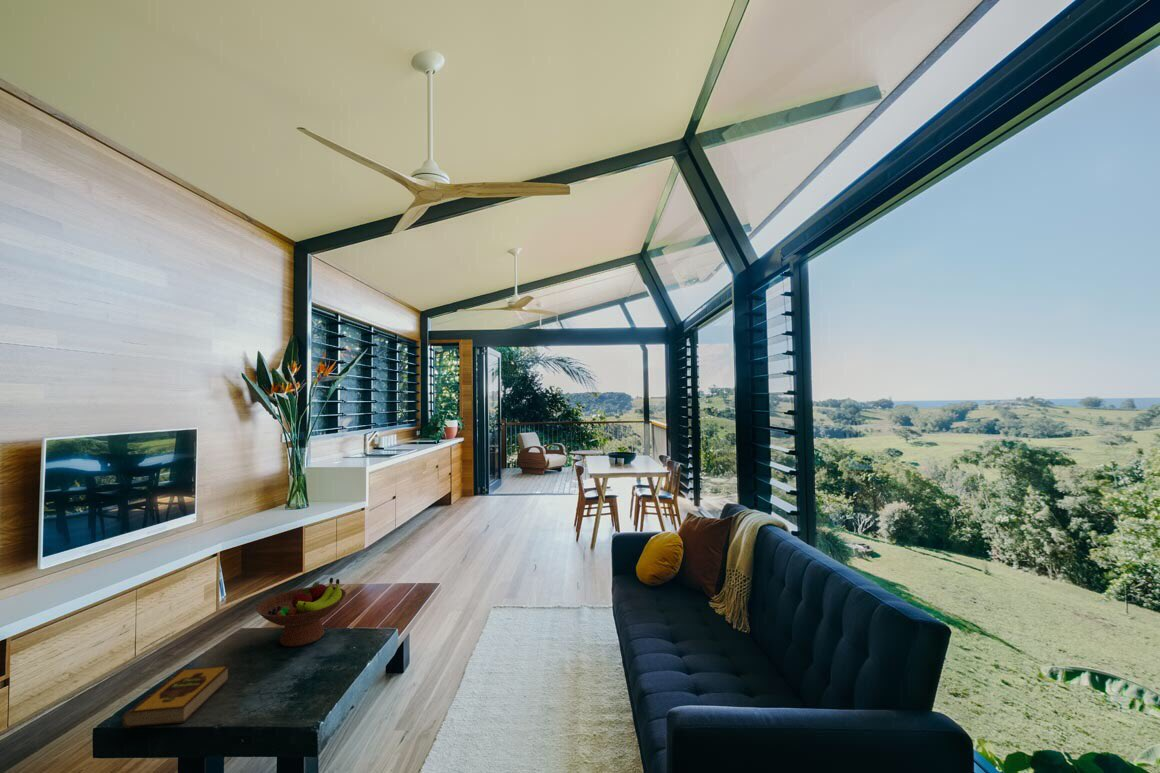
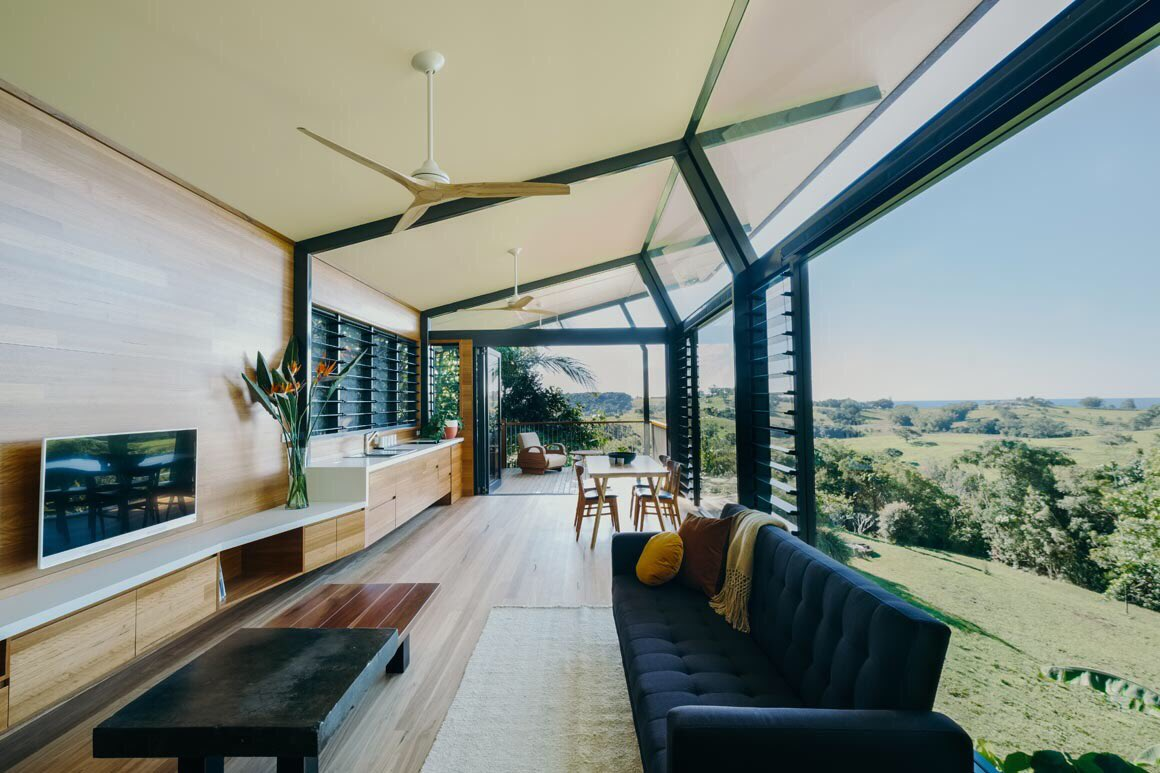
- fruit bowl [255,577,347,648]
- hardback book [121,665,230,729]
